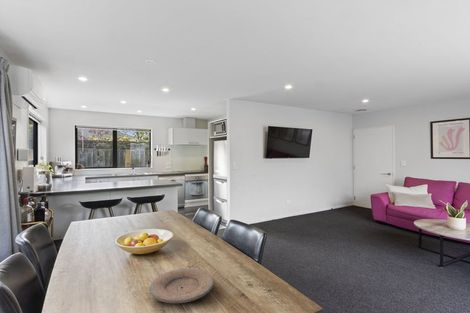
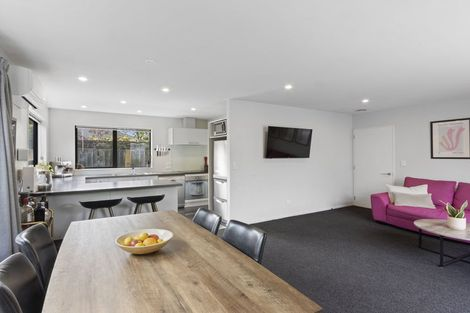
- plate [149,267,215,304]
